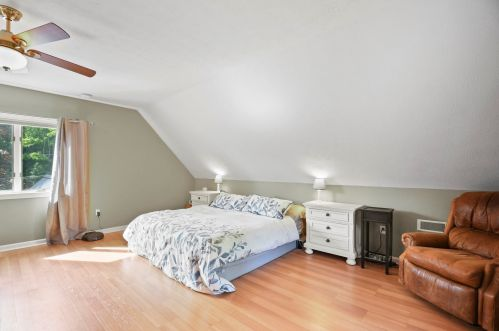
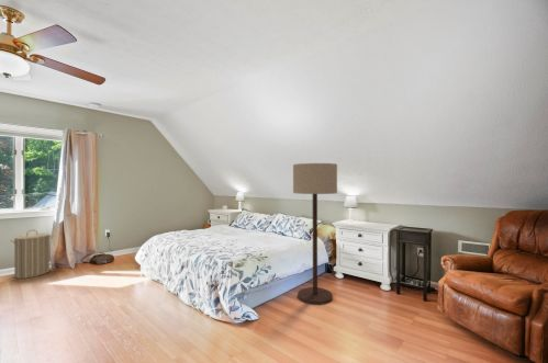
+ laundry hamper [9,229,55,280]
+ floor lamp [292,162,338,306]
